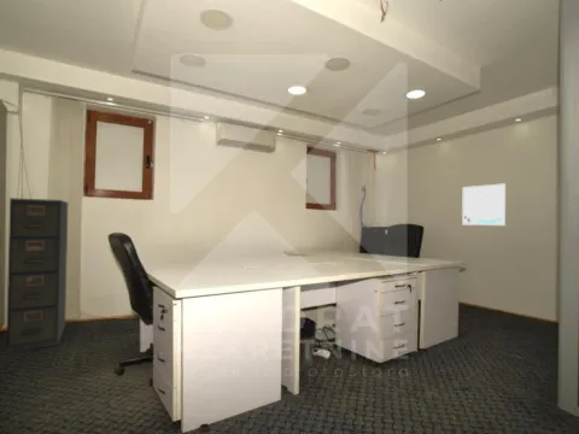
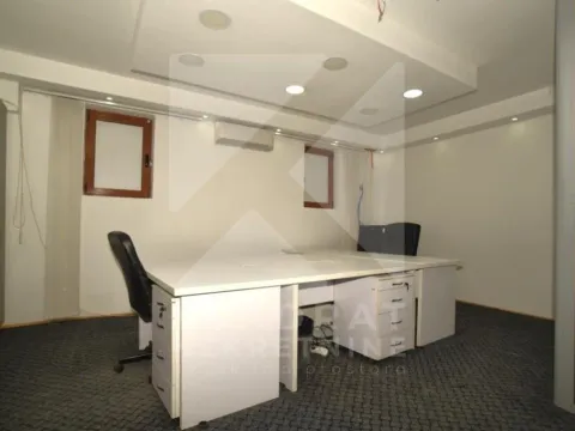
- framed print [461,182,507,227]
- filing cabinet [5,197,69,354]
